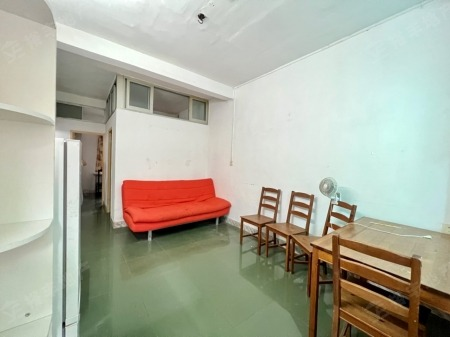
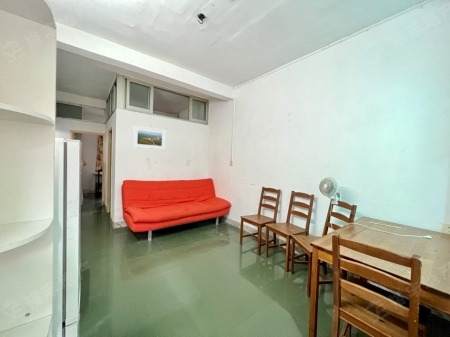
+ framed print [132,125,166,150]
